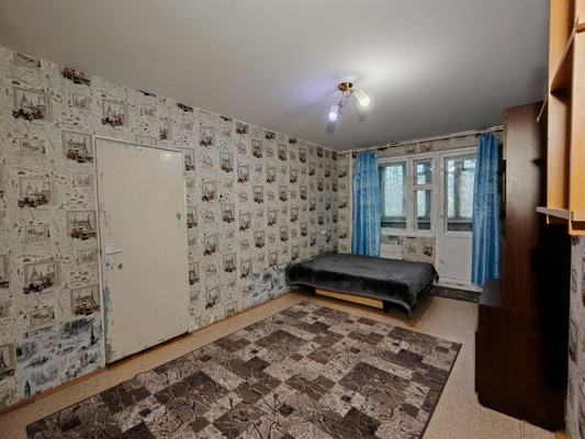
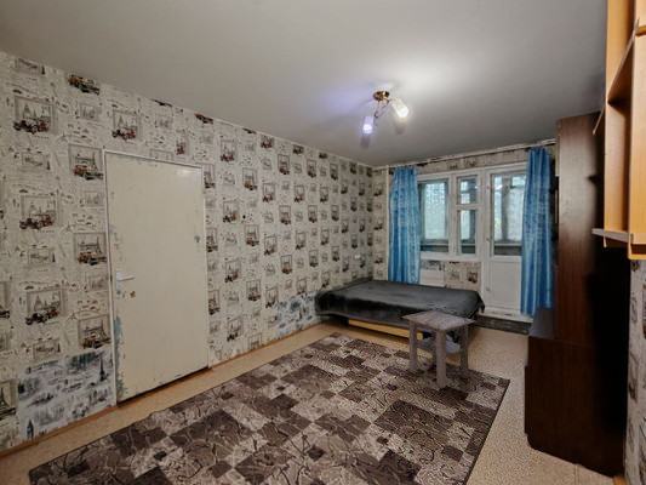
+ side table [401,309,478,389]
